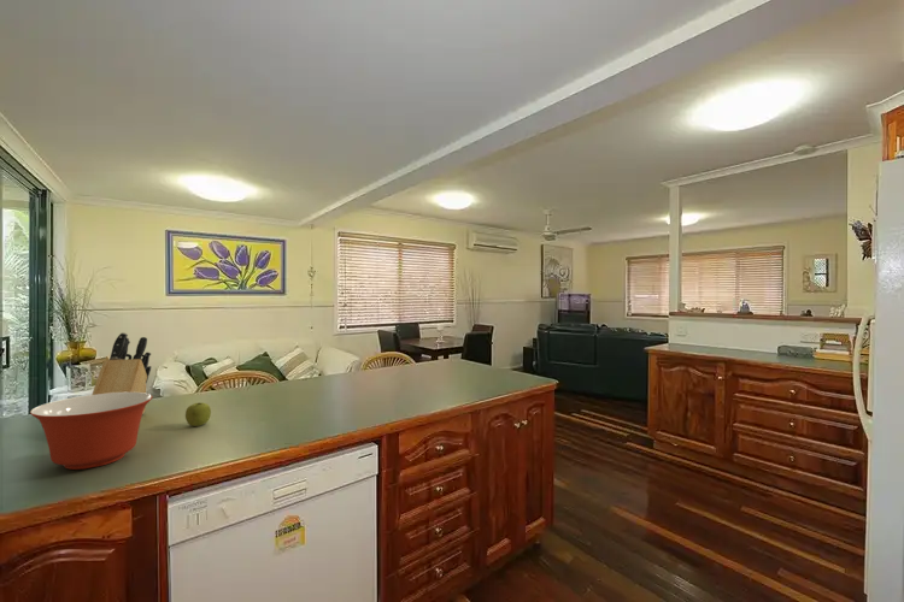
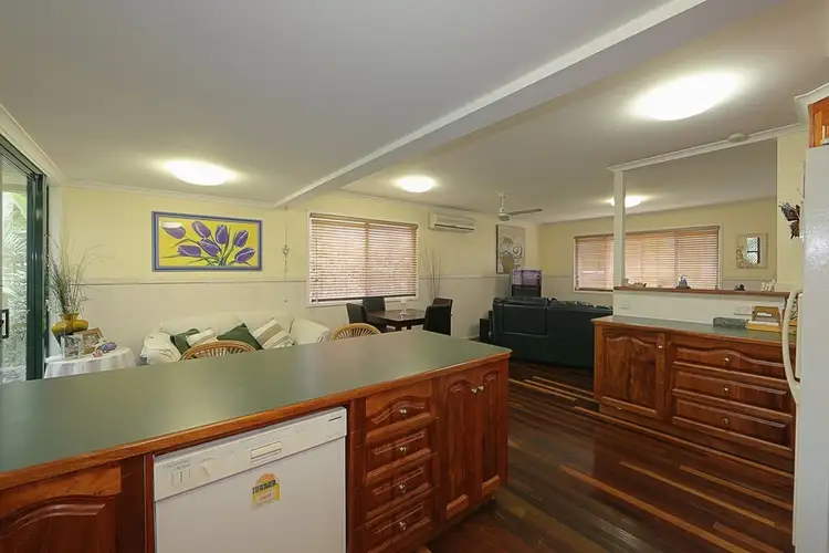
- fruit [184,402,212,427]
- knife block [90,331,152,414]
- mixing bowl [29,393,153,471]
